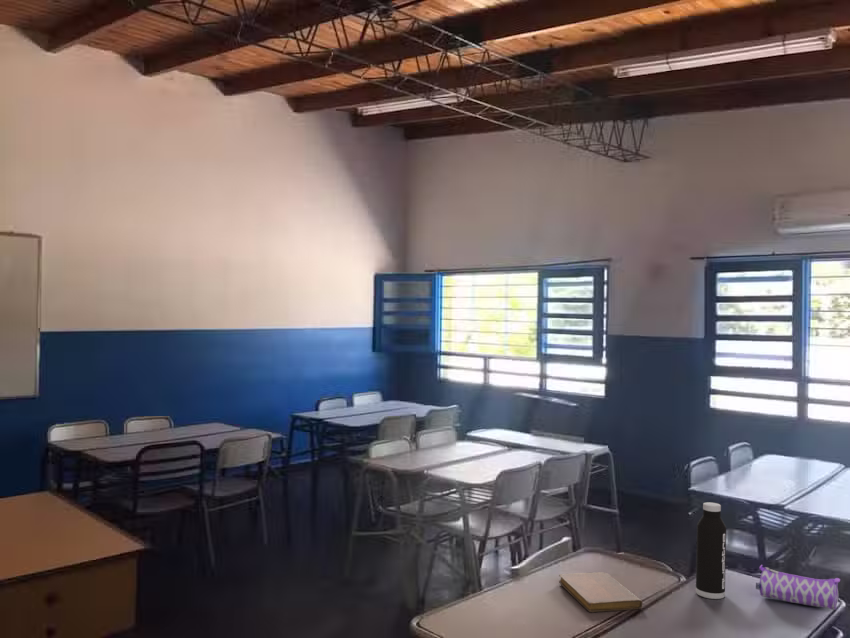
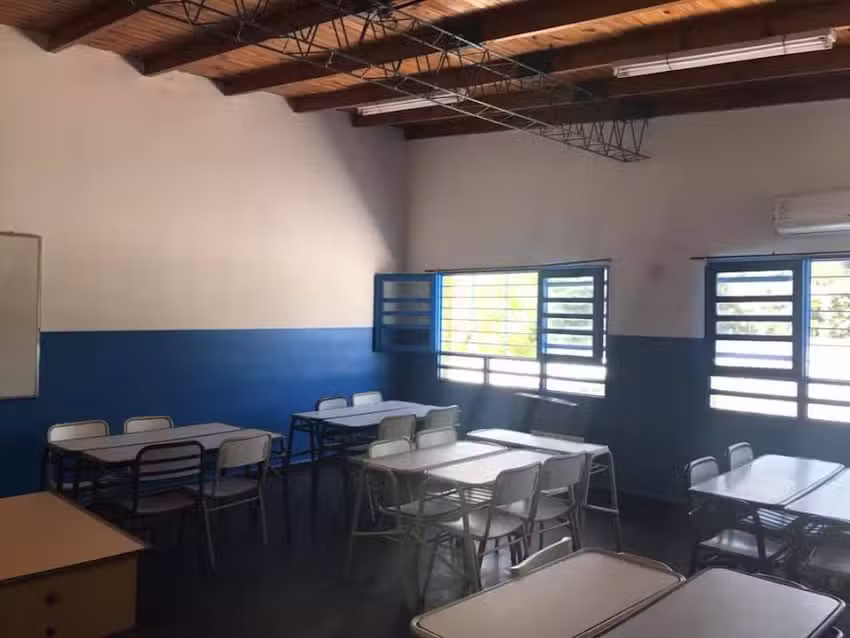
- water bottle [695,501,727,600]
- pencil case [755,564,841,611]
- notebook [558,571,644,613]
